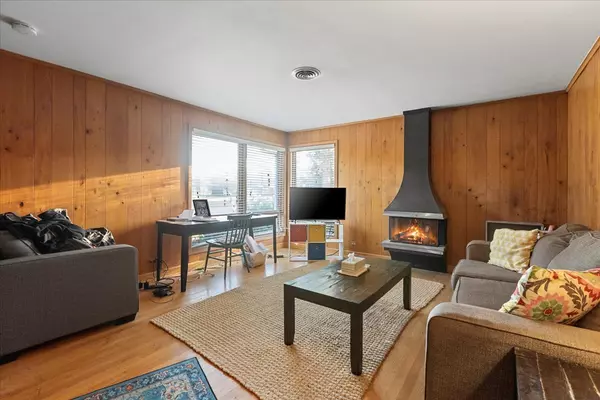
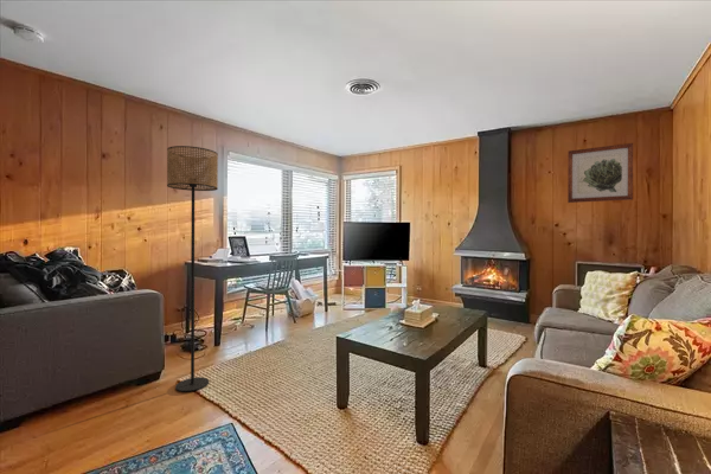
+ floor lamp [166,145,219,392]
+ wall art [566,142,634,204]
